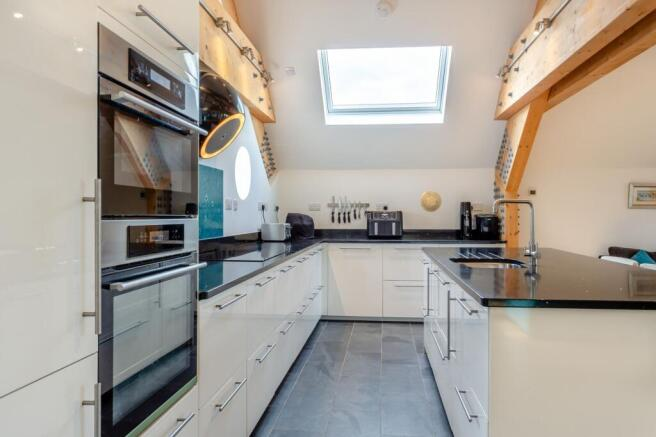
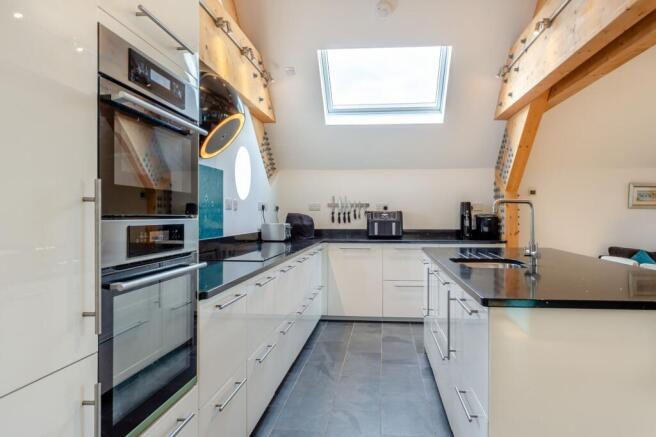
- decorative plate [419,190,443,213]
